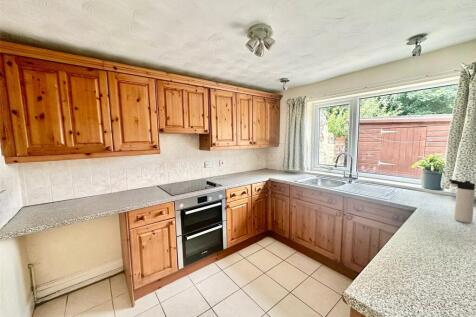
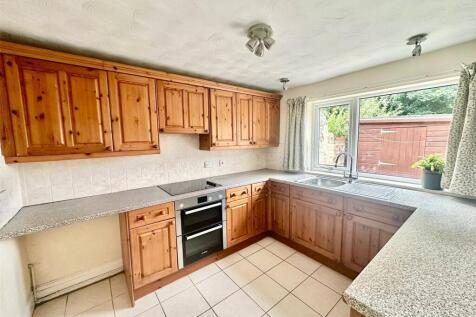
- thermos bottle [448,179,476,224]
